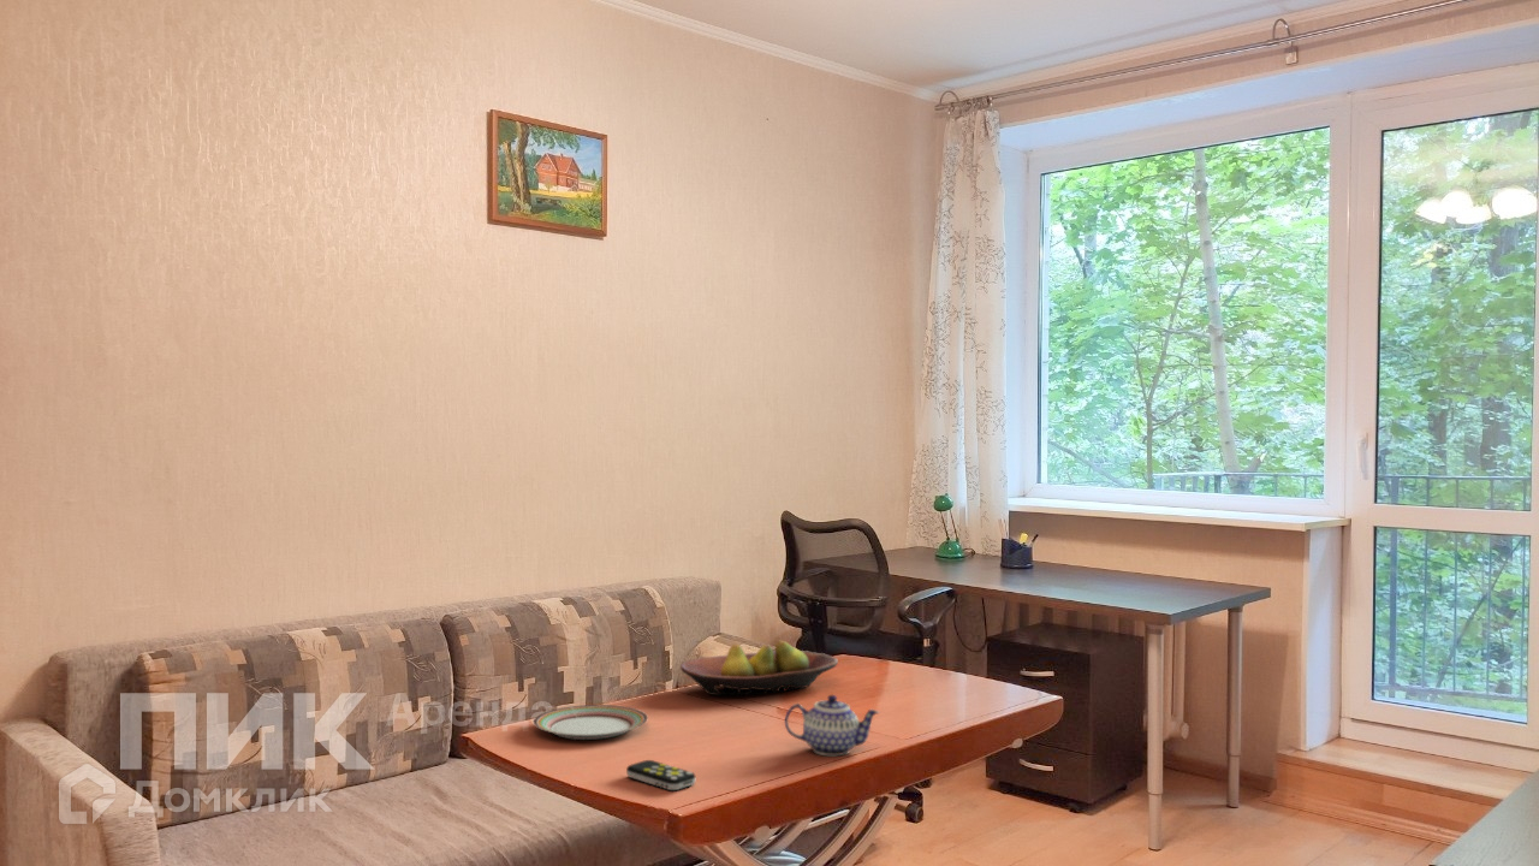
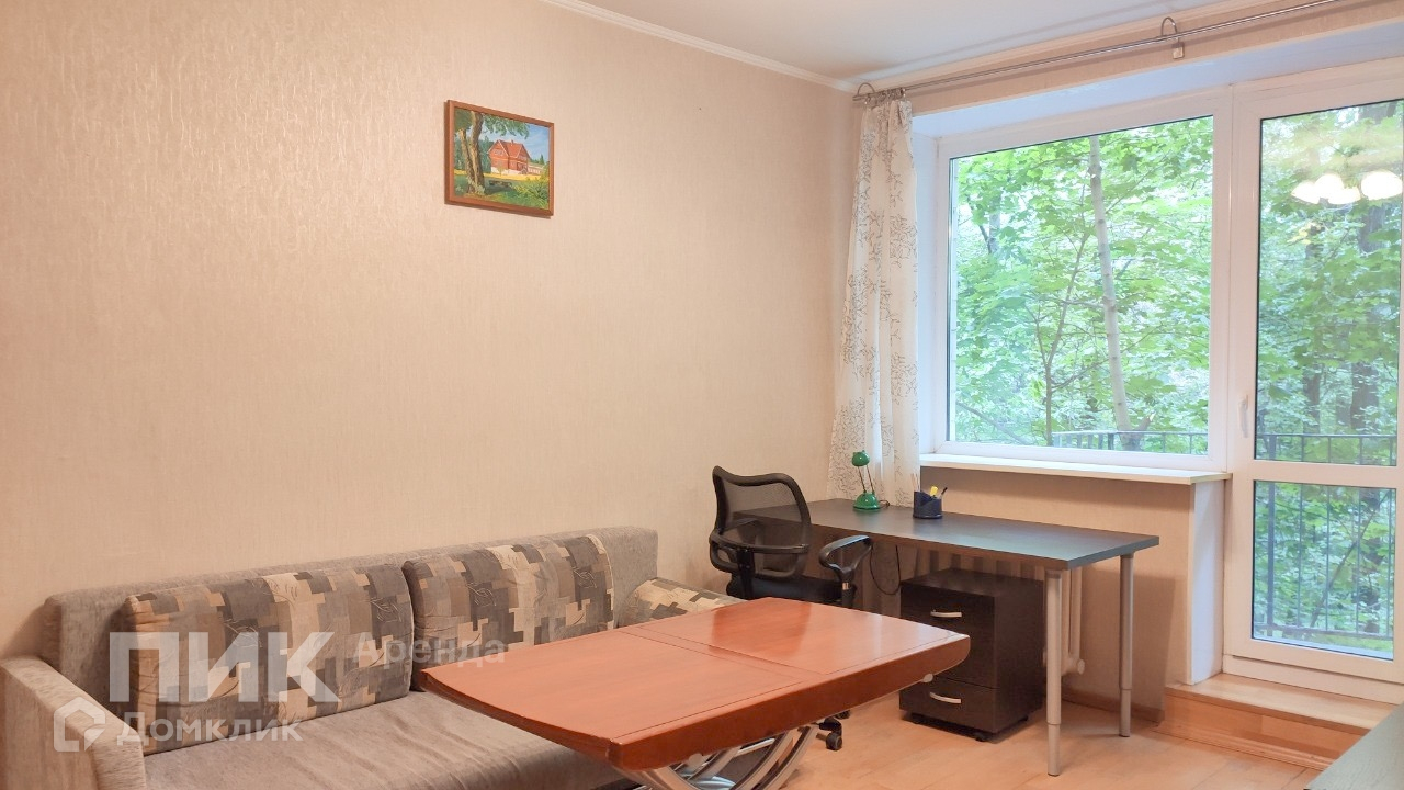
- plate [533,704,649,741]
- fruit bowl [679,640,839,696]
- teapot [784,694,880,757]
- remote control [625,759,696,791]
